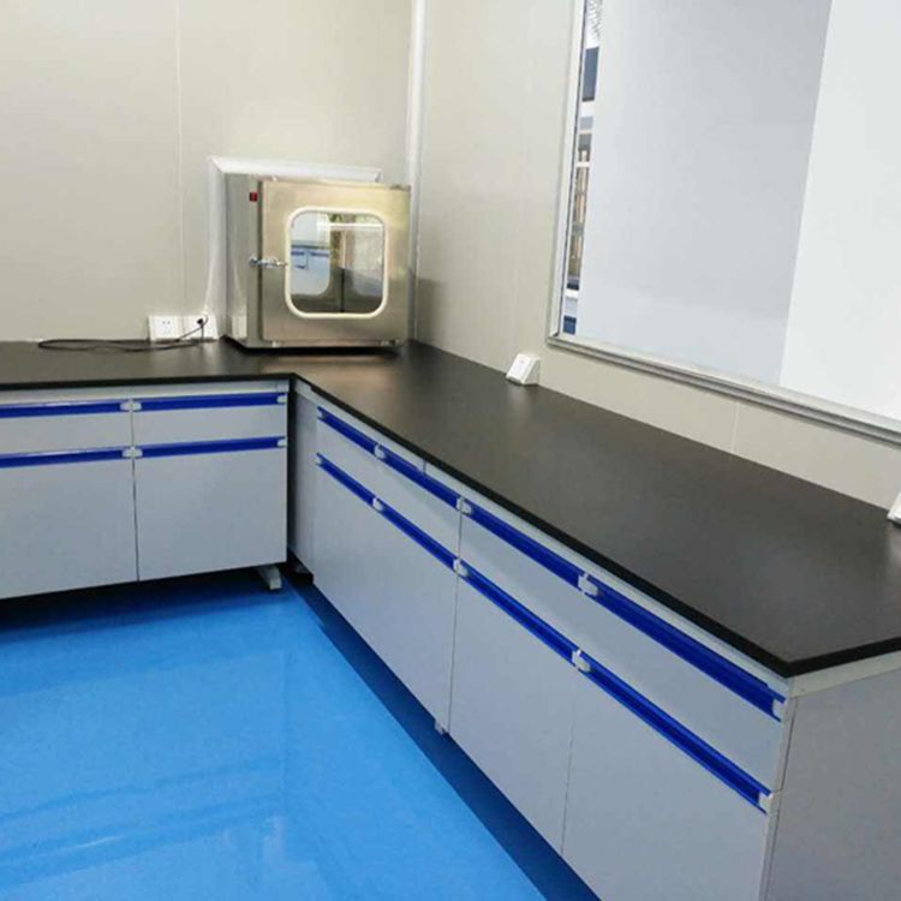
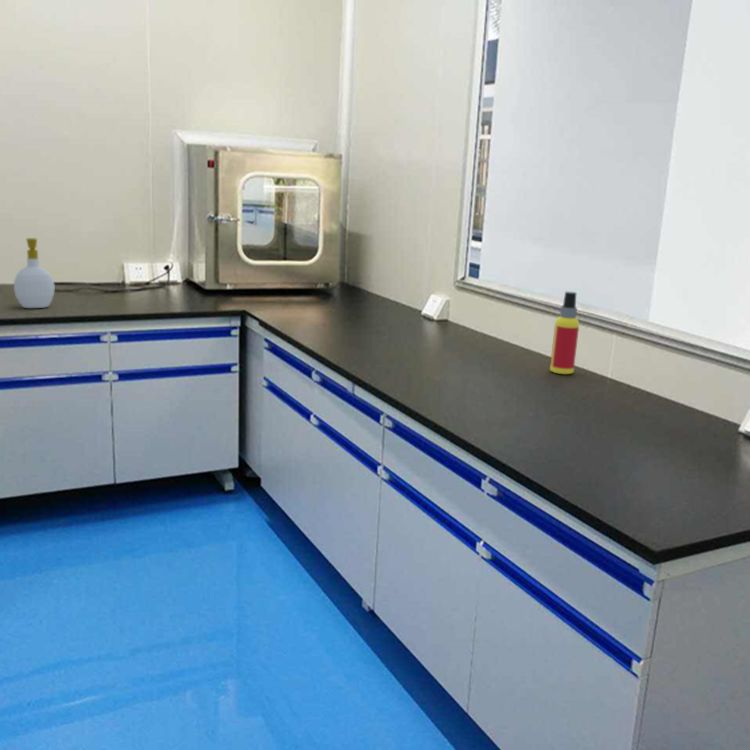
+ spray bottle [549,291,580,375]
+ soap bottle [13,237,56,309]
